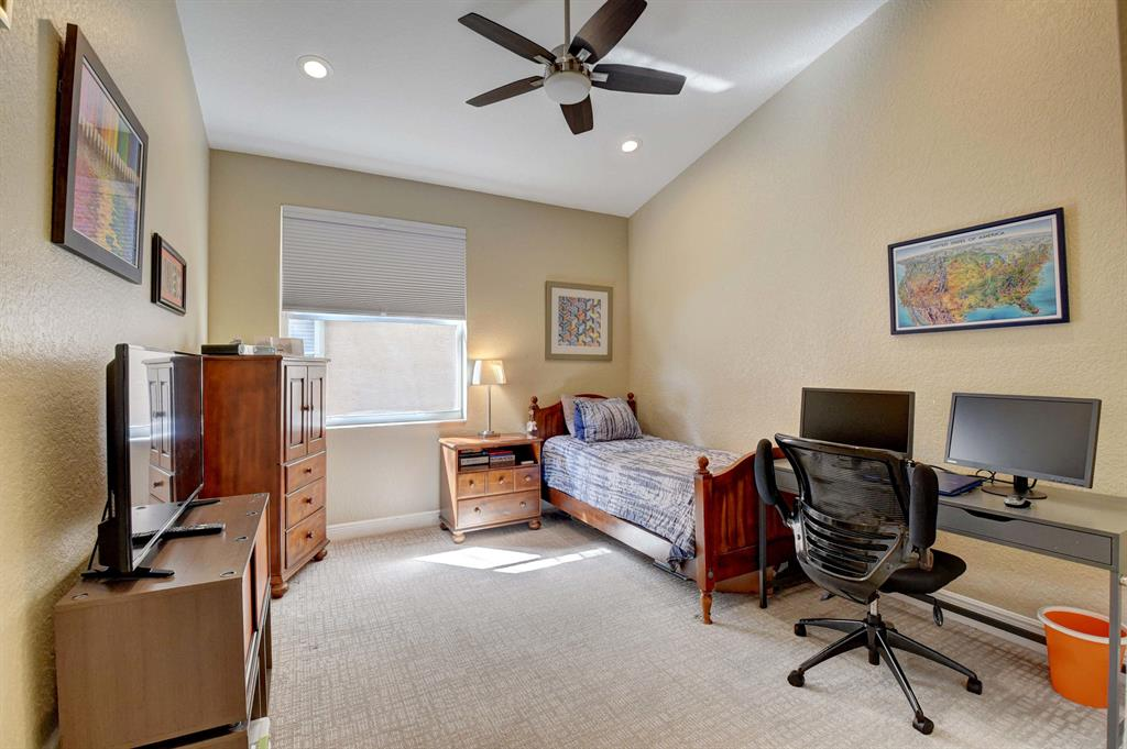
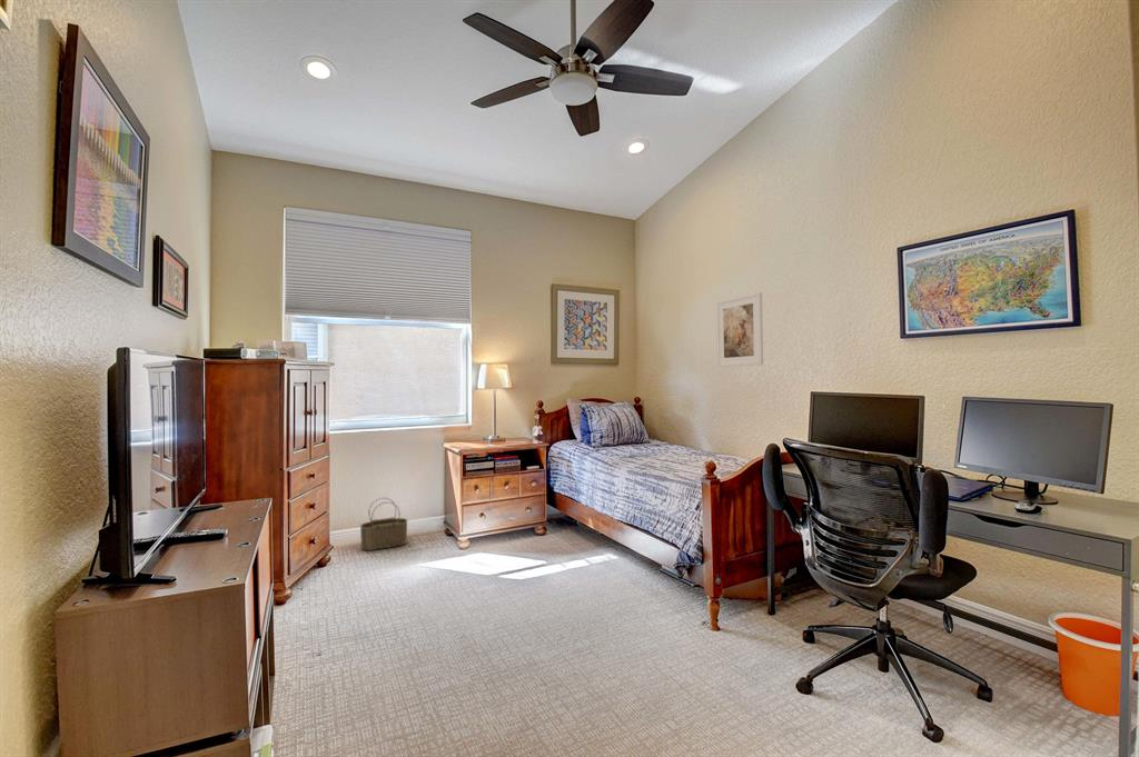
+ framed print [715,291,764,368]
+ wicker basket [359,497,409,551]
